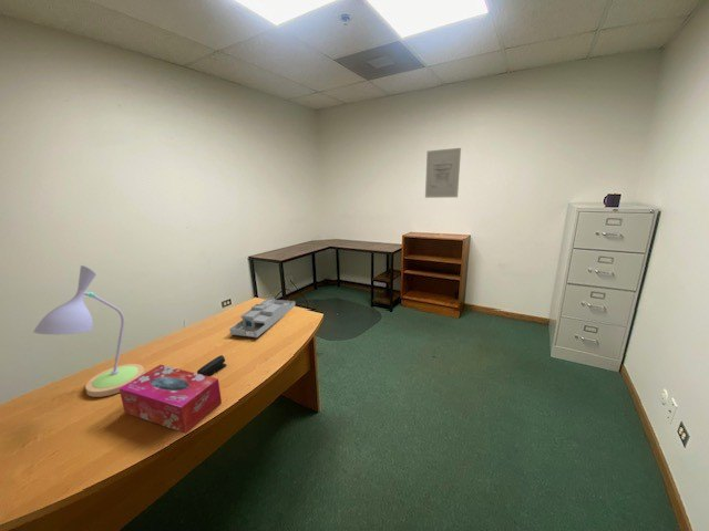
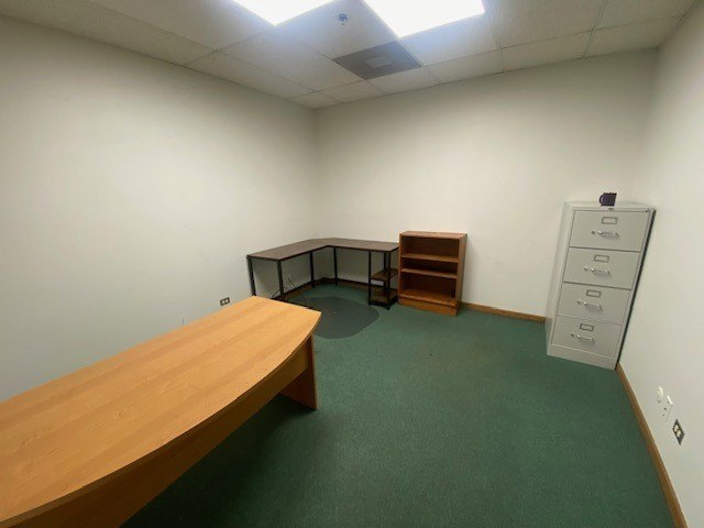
- stapler [196,354,227,376]
- tissue box [119,364,223,435]
- desk lamp [32,264,146,398]
- desk organizer [228,296,296,339]
- wall art [424,147,462,199]
